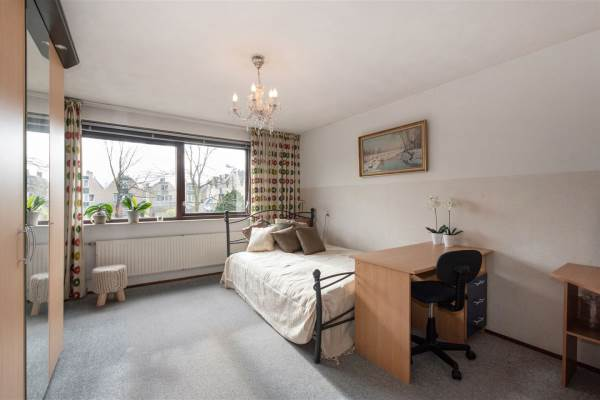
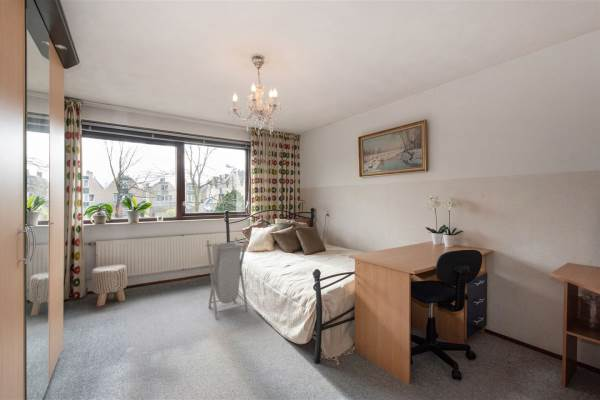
+ laundry hamper [205,237,249,320]
